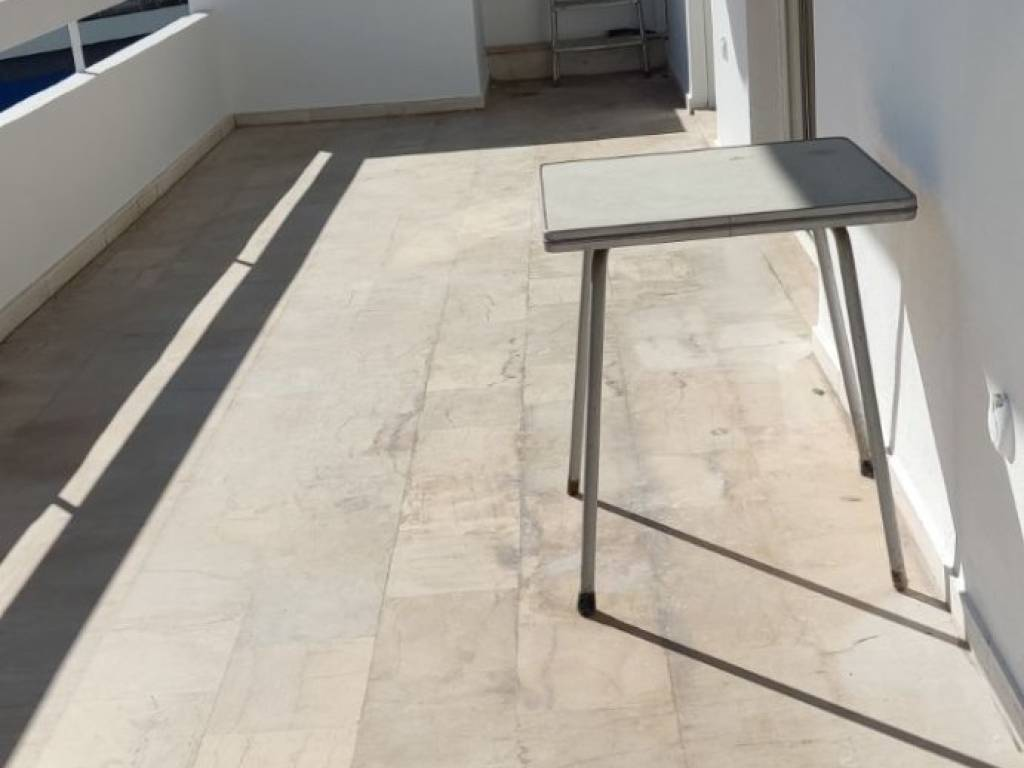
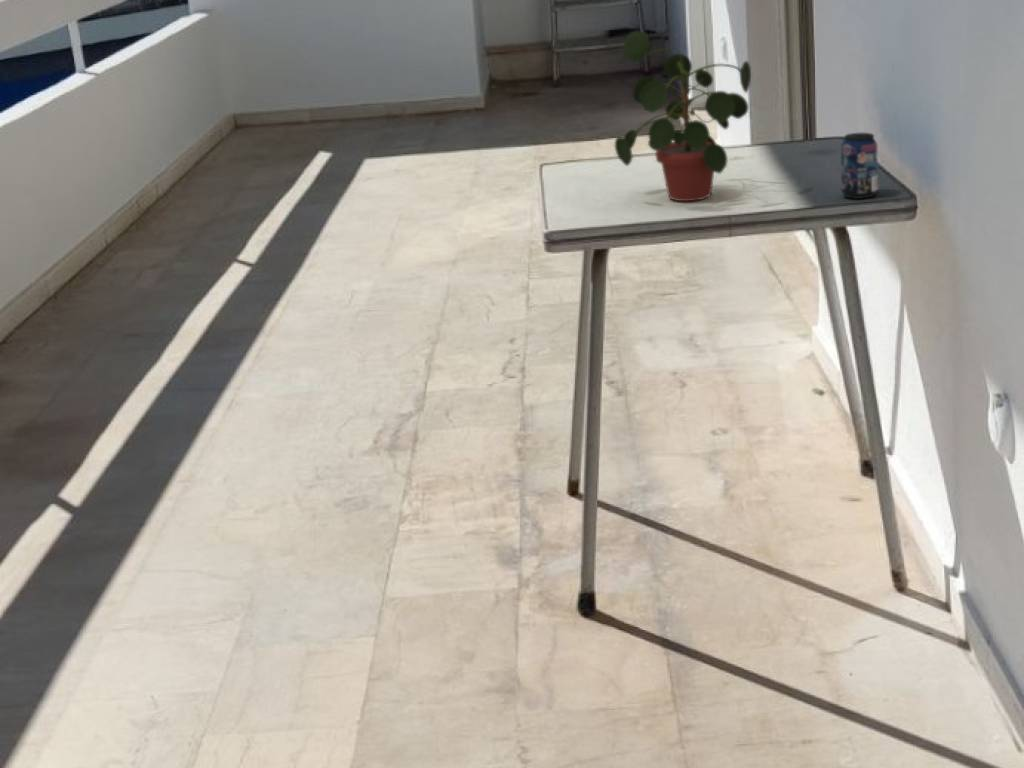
+ beverage can [840,132,879,200]
+ potted plant [614,30,752,203]
